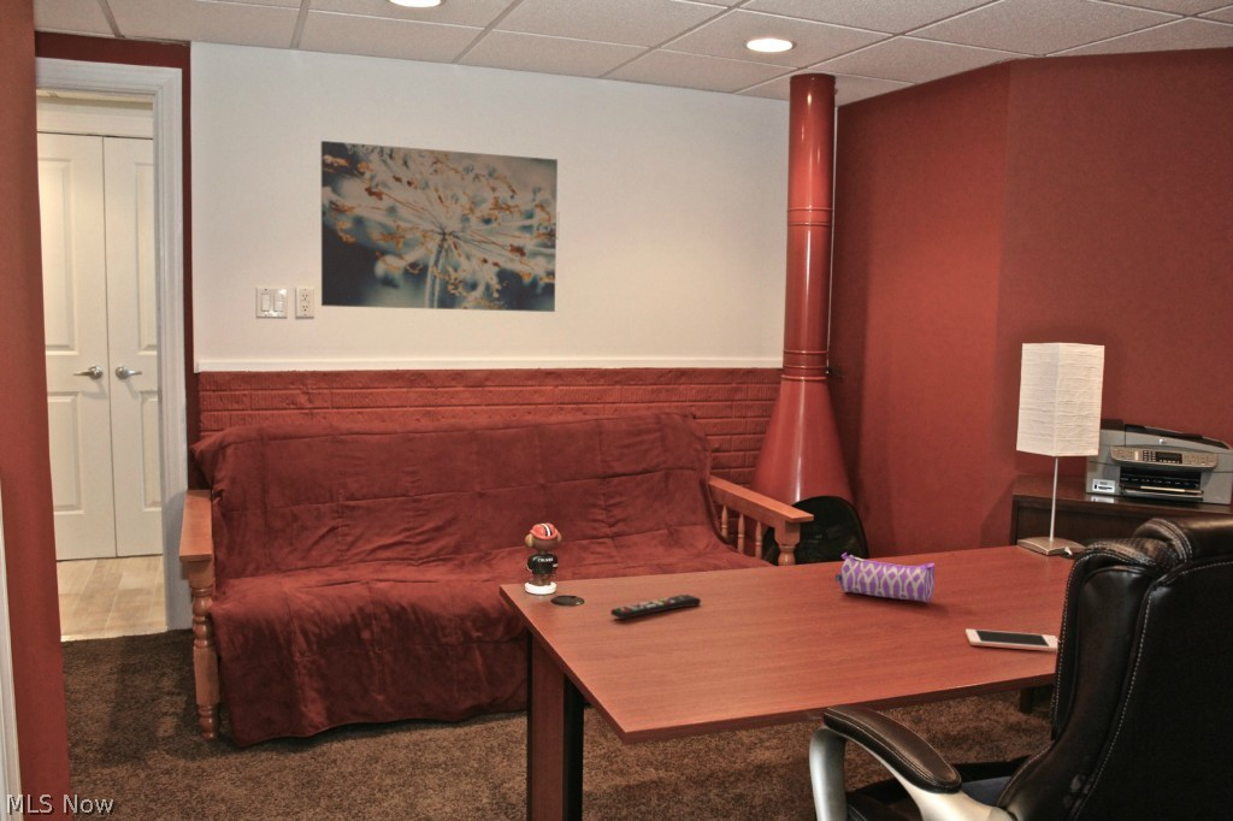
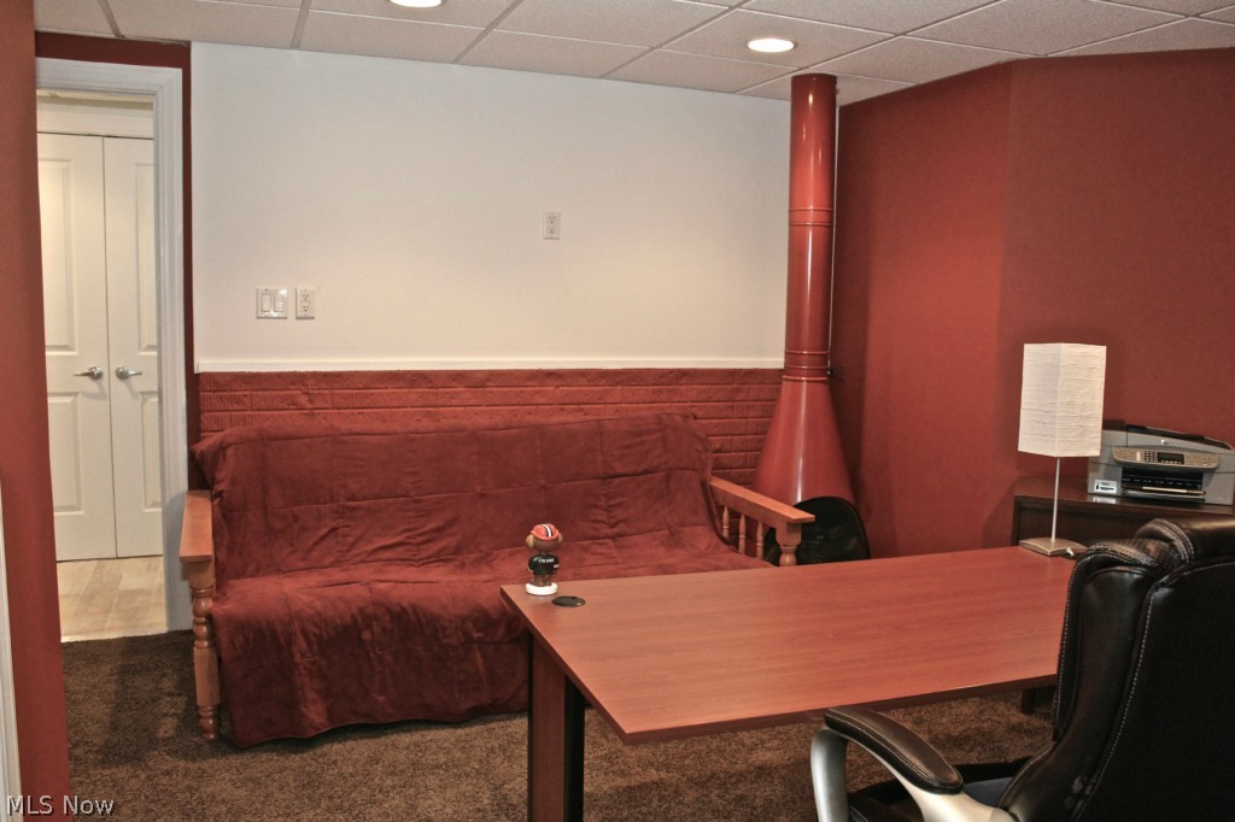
- wall art [320,140,559,313]
- remote control [609,593,702,620]
- pencil case [834,551,937,603]
- cell phone [964,628,1060,652]
